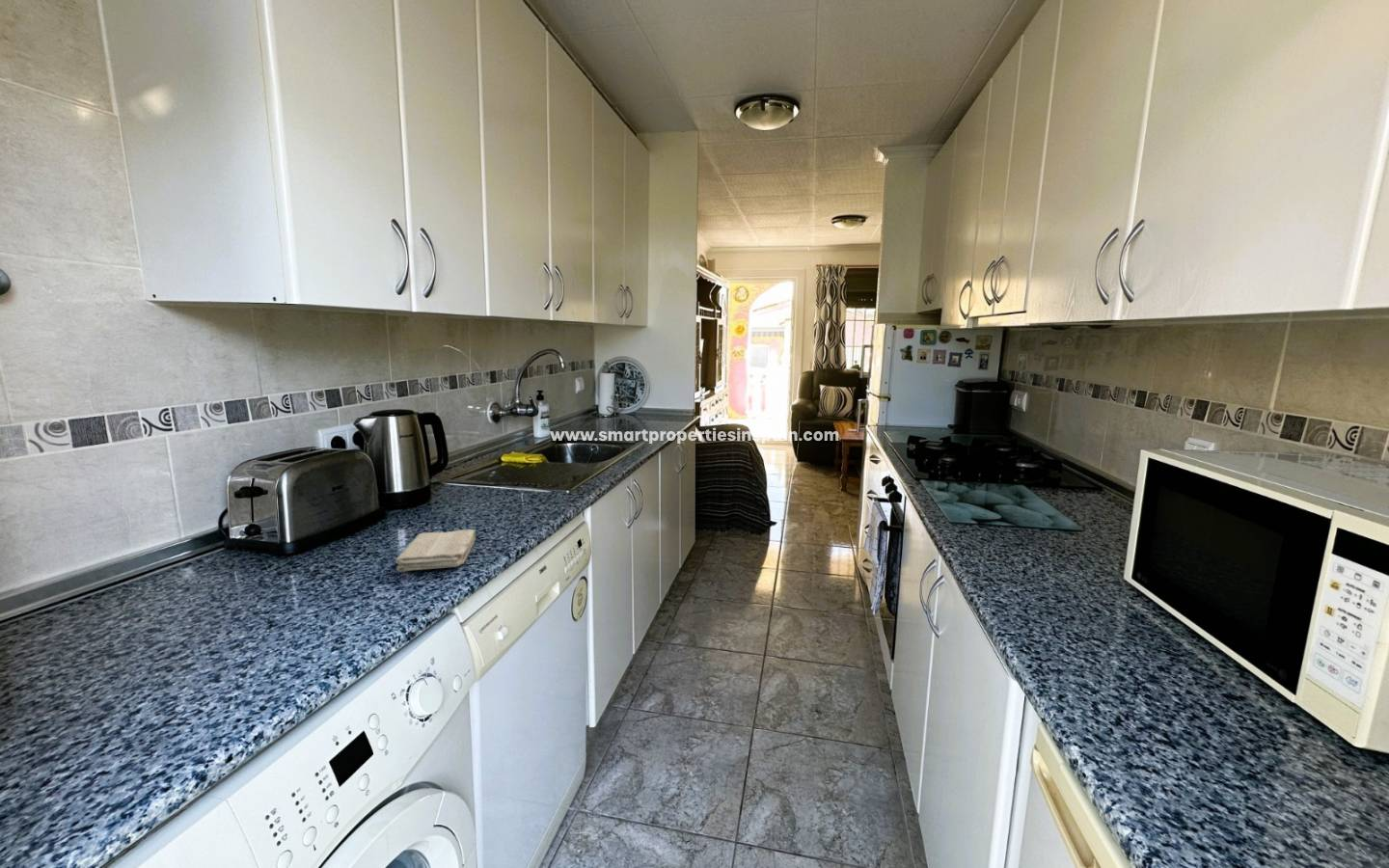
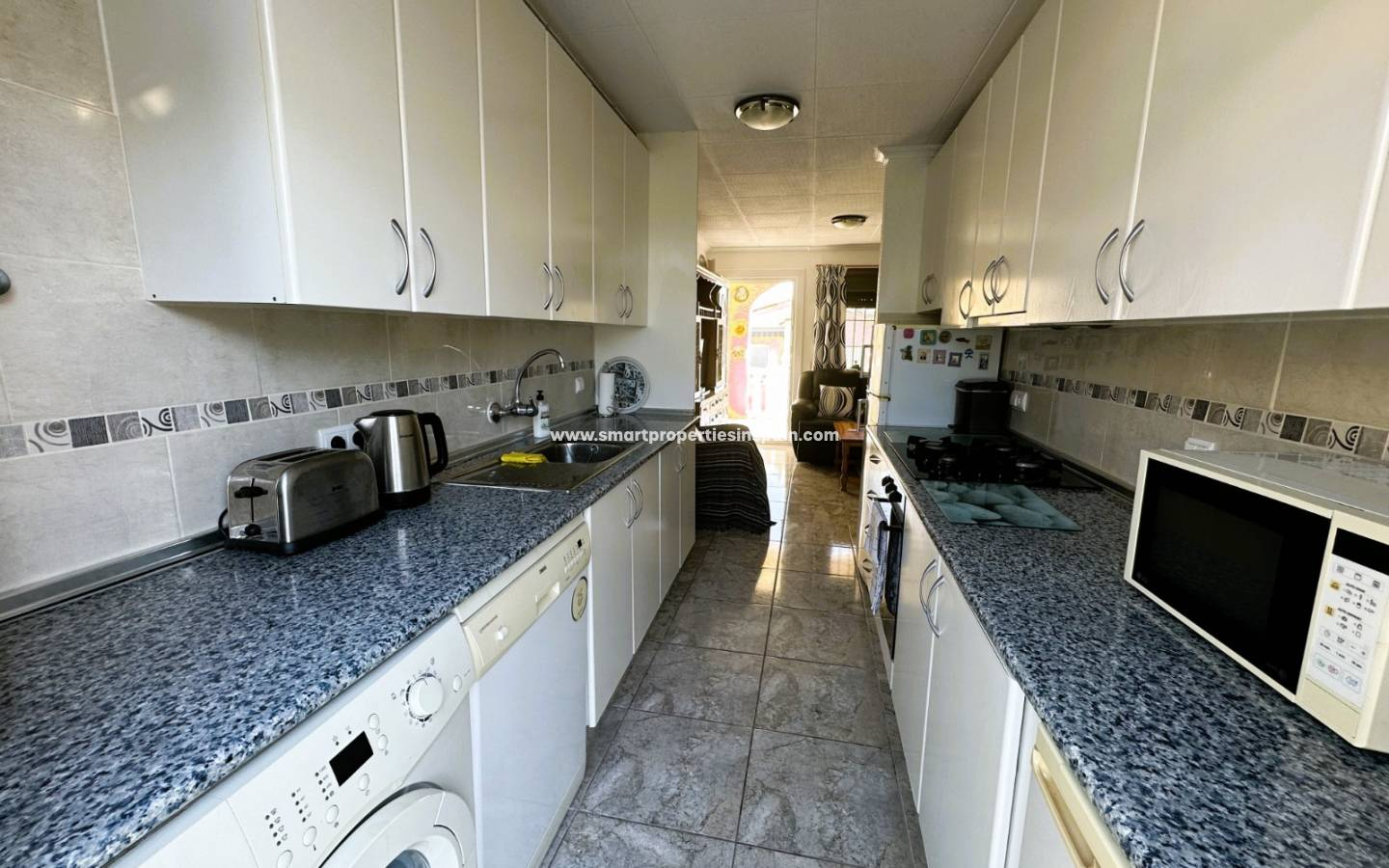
- washcloth [395,529,477,572]
